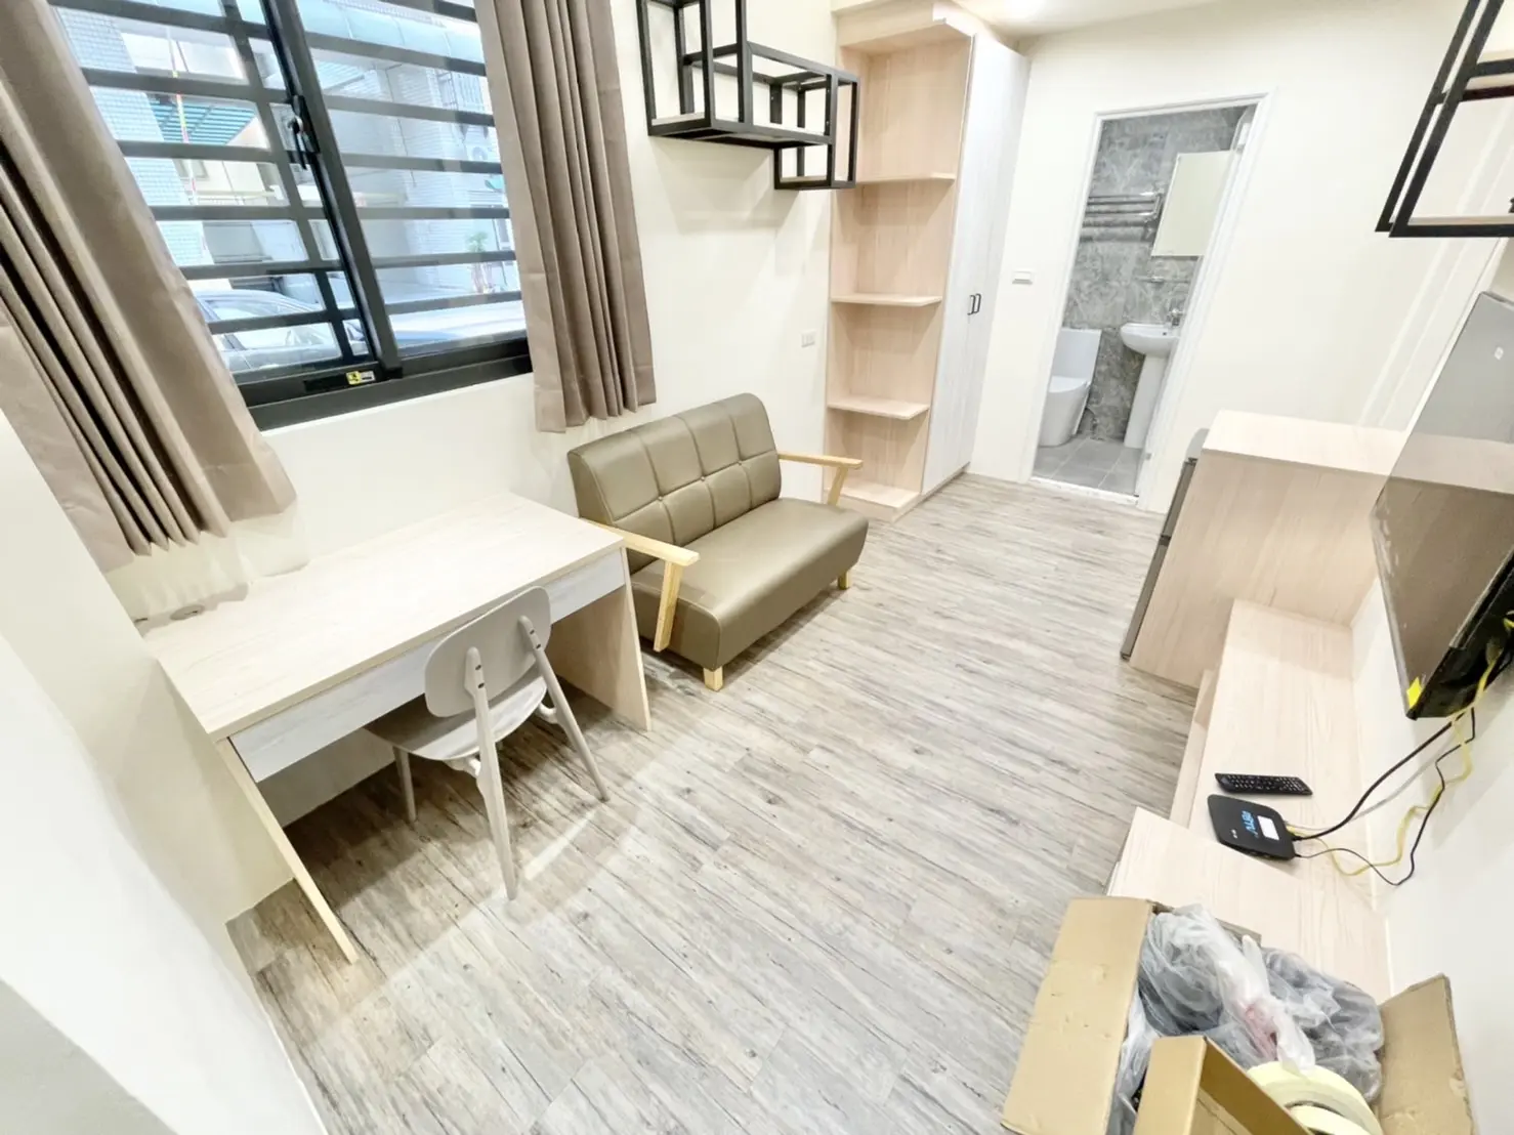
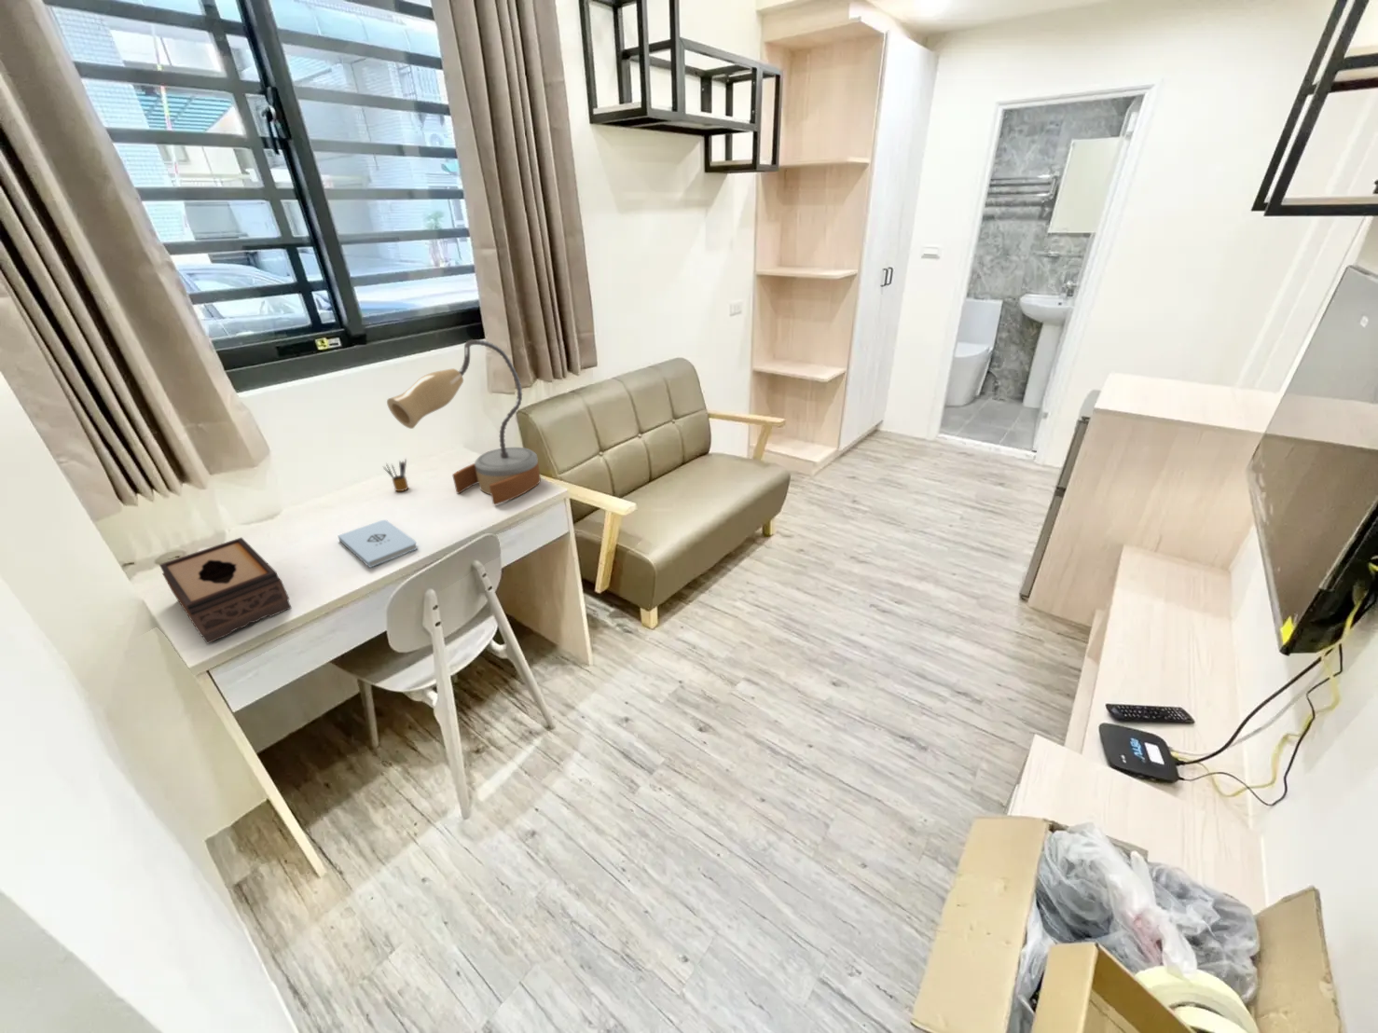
+ pencil box [382,457,409,493]
+ table lamp [386,339,541,507]
+ notepad [336,520,419,569]
+ tissue box [158,536,293,646]
